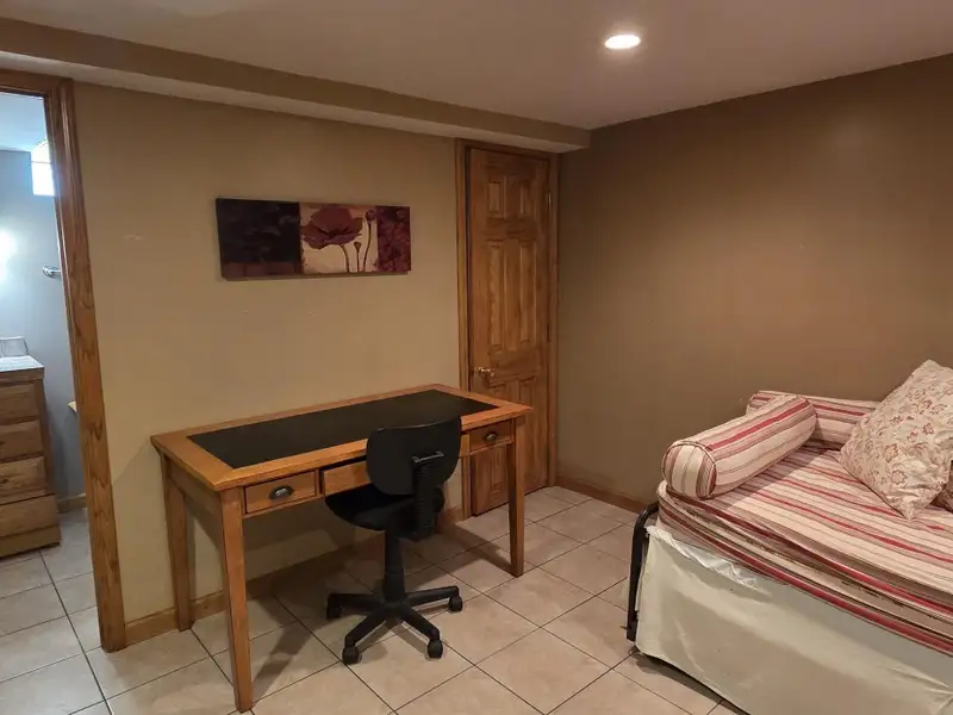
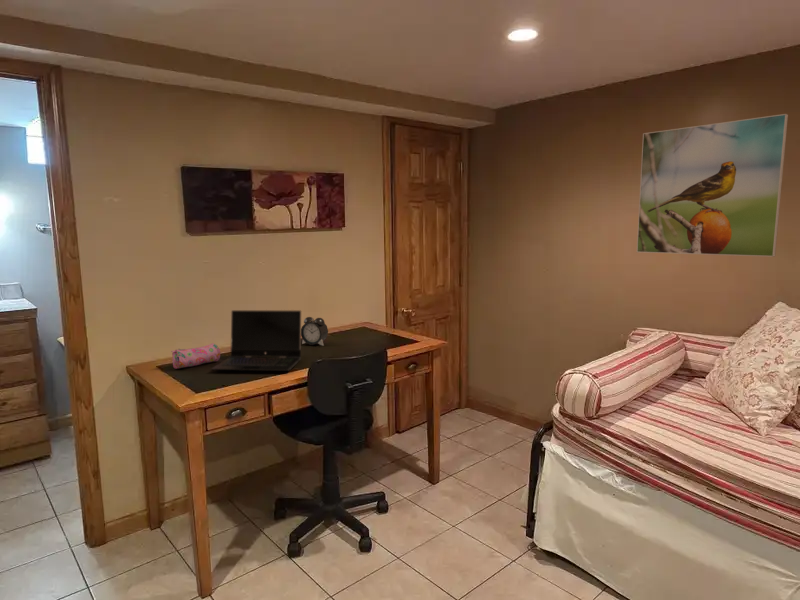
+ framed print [636,113,789,258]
+ pencil case [171,342,221,370]
+ alarm clock [301,316,329,347]
+ laptop computer [210,309,302,372]
